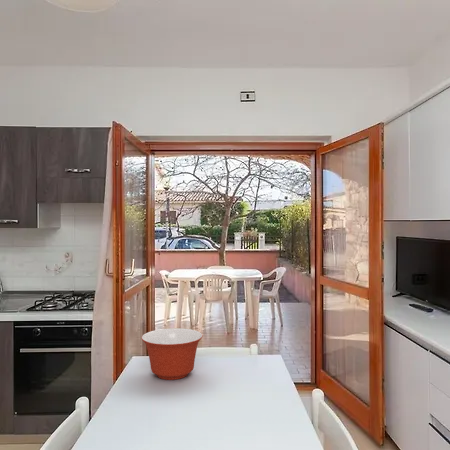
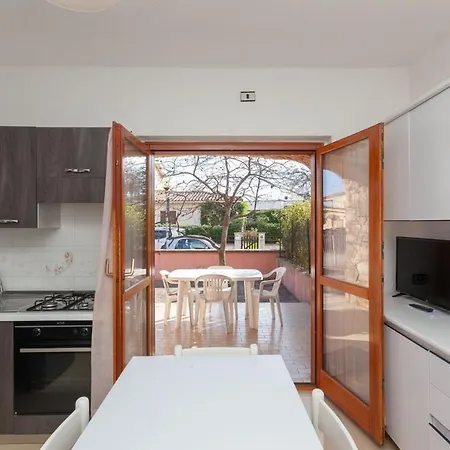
- mixing bowl [141,327,204,381]
